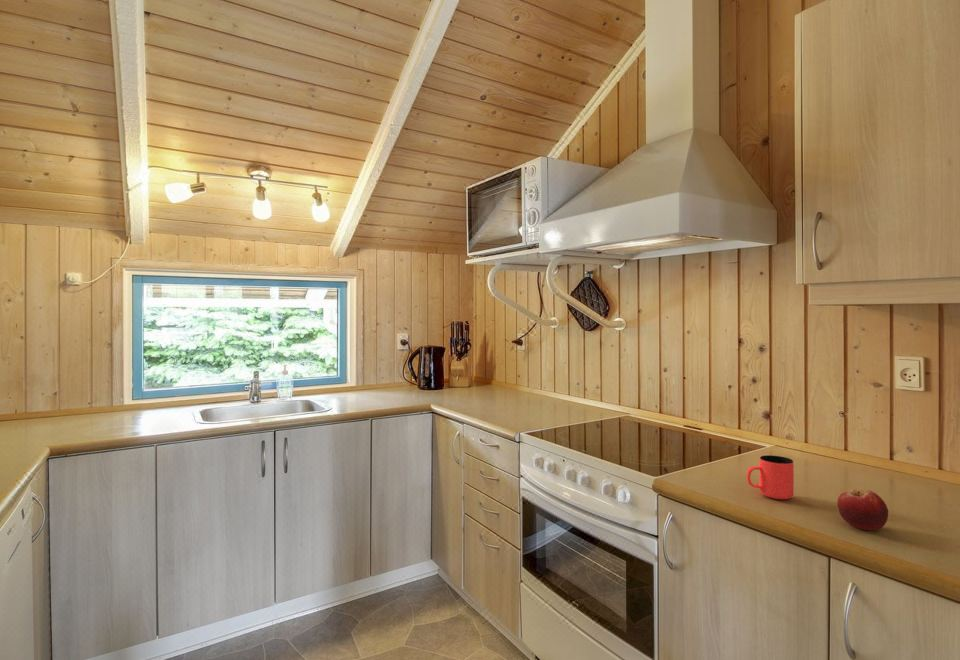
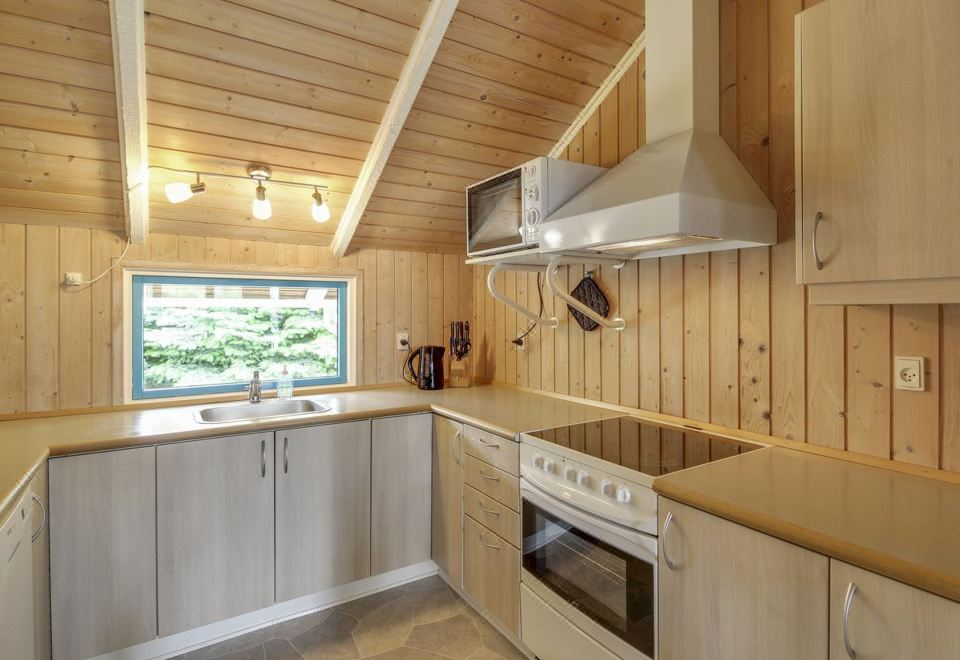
- fruit [837,488,889,531]
- cup [746,454,795,500]
